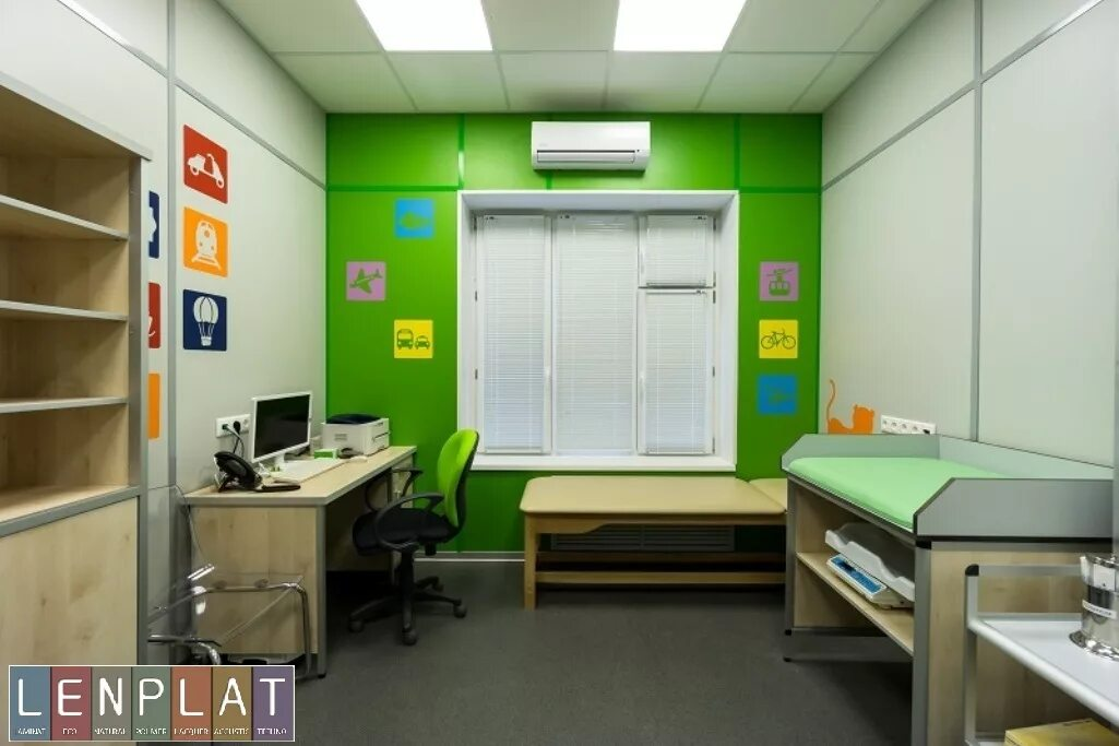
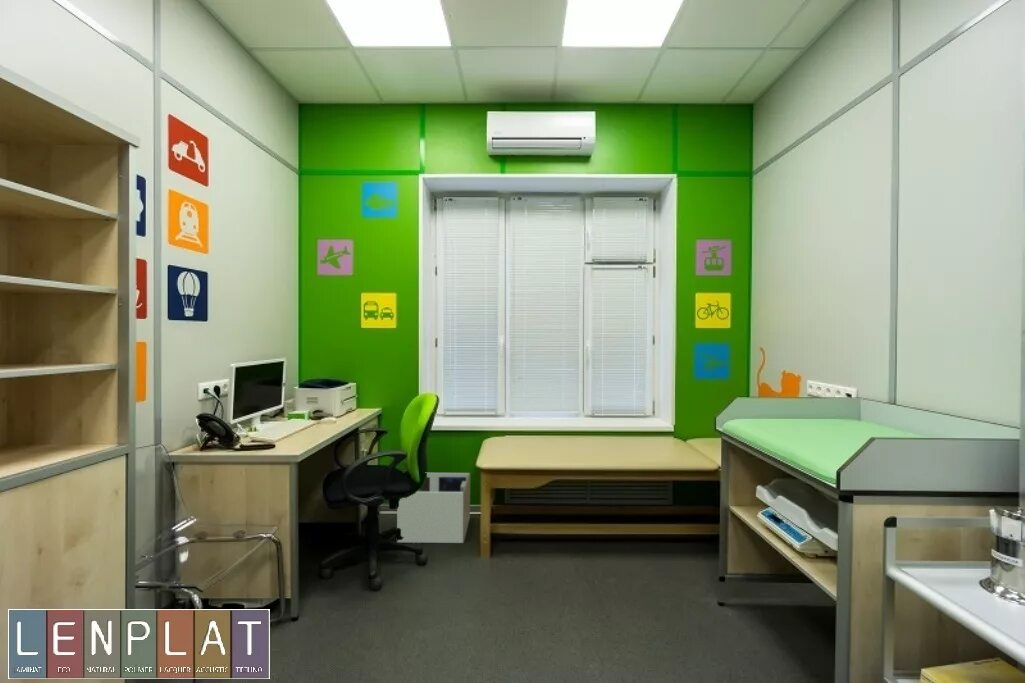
+ architectural model [396,472,471,544]
